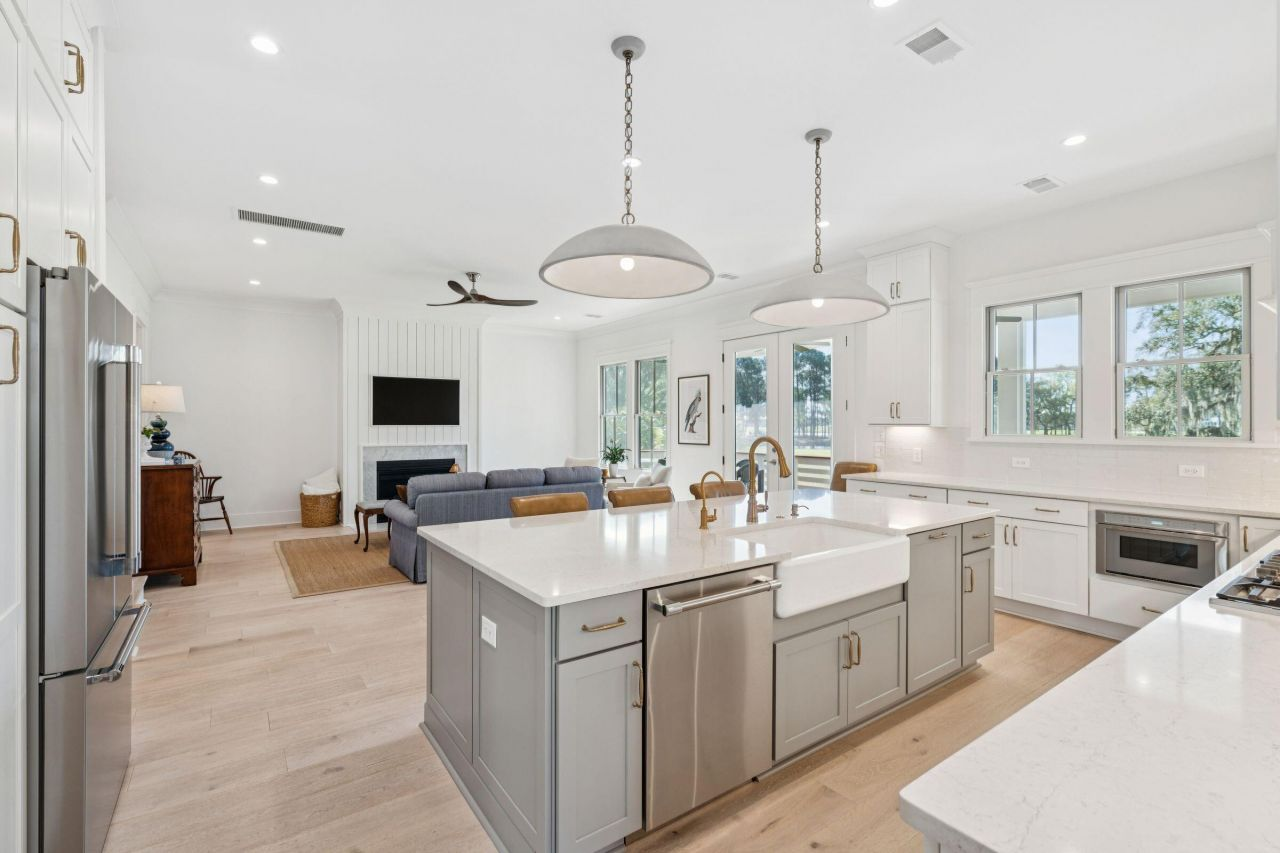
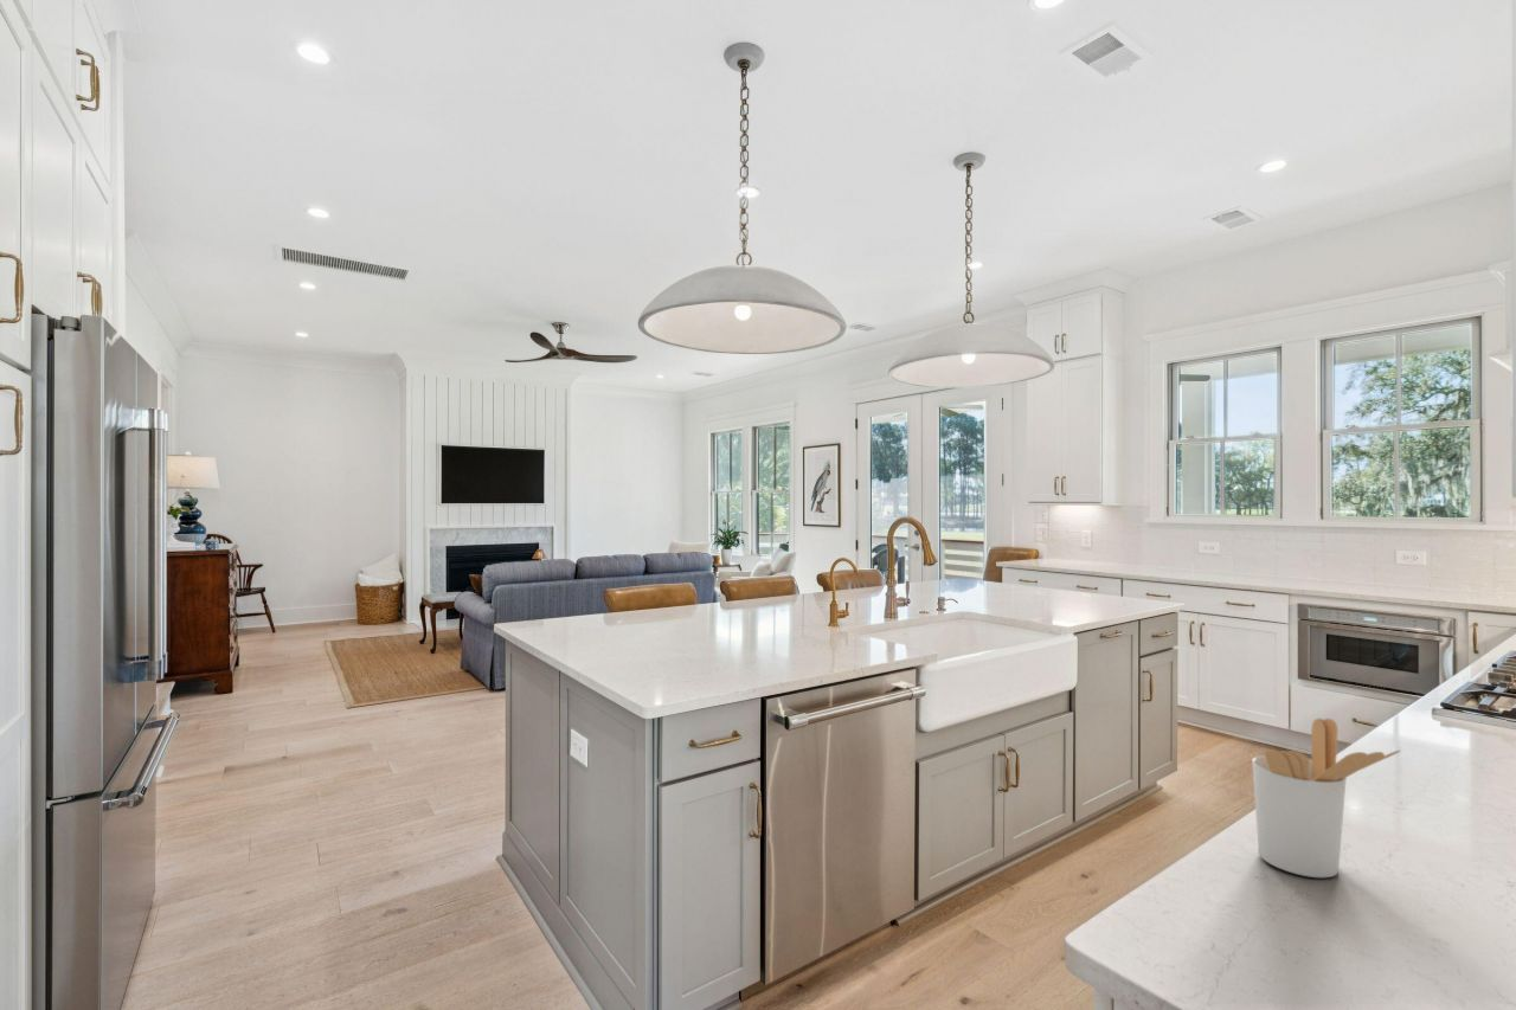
+ utensil holder [1251,718,1402,879]
